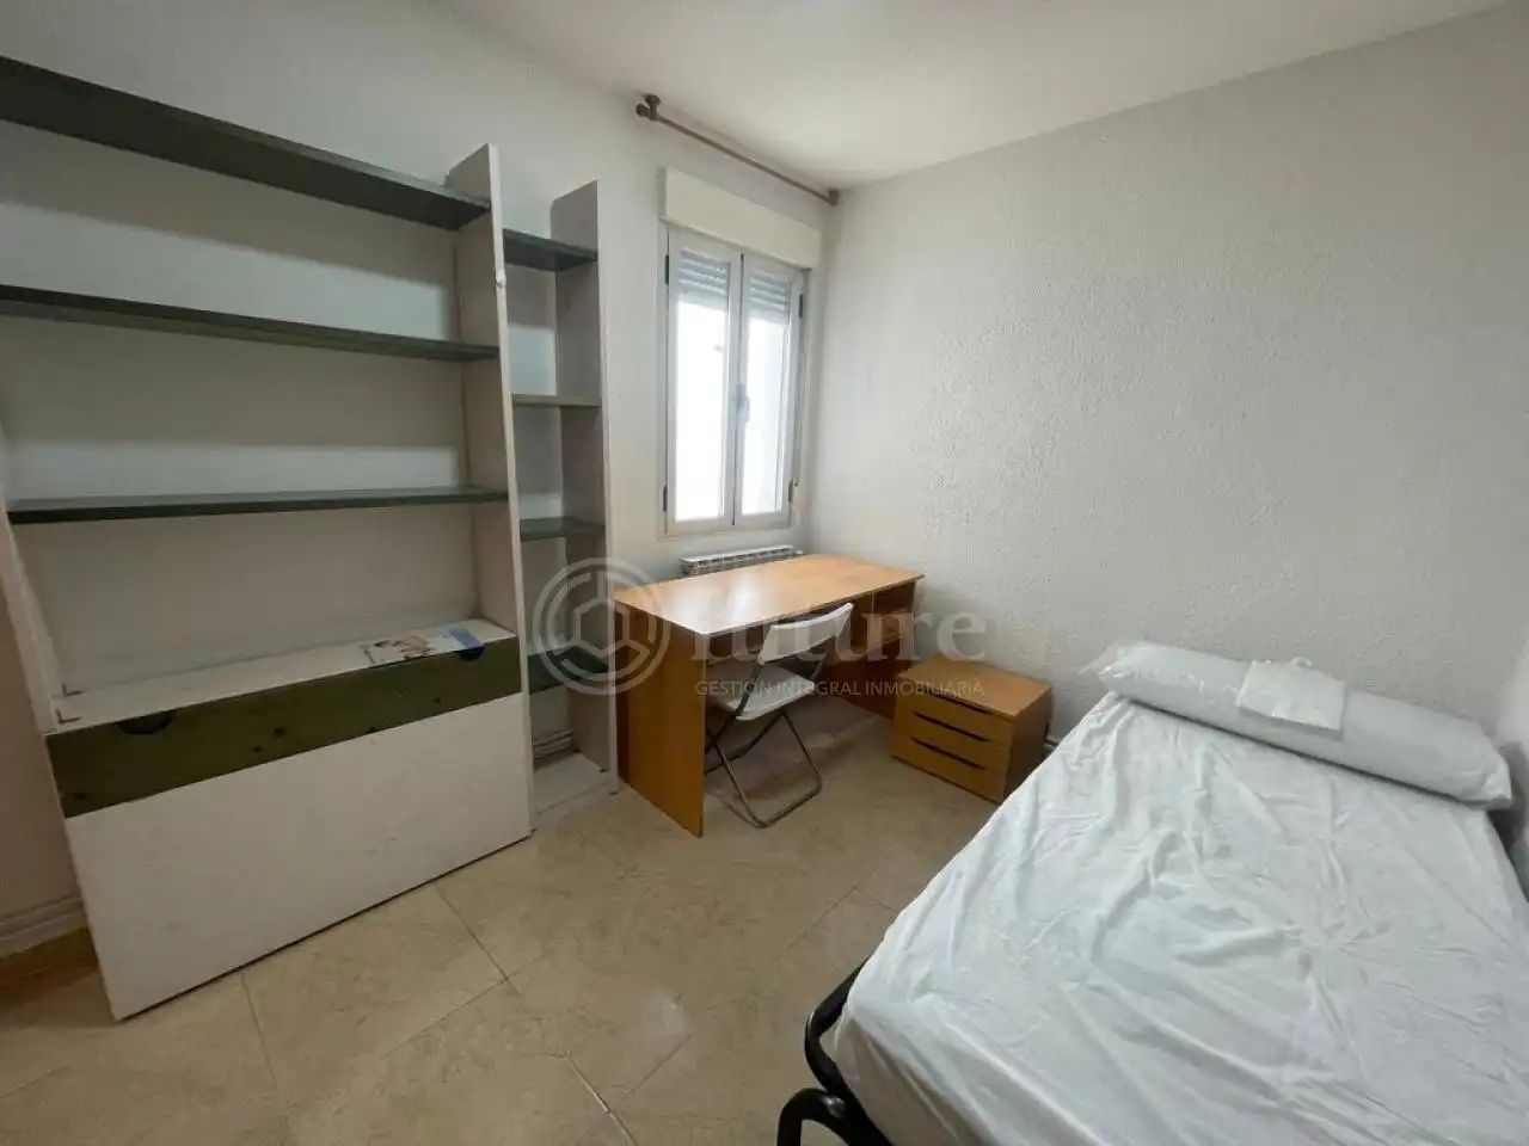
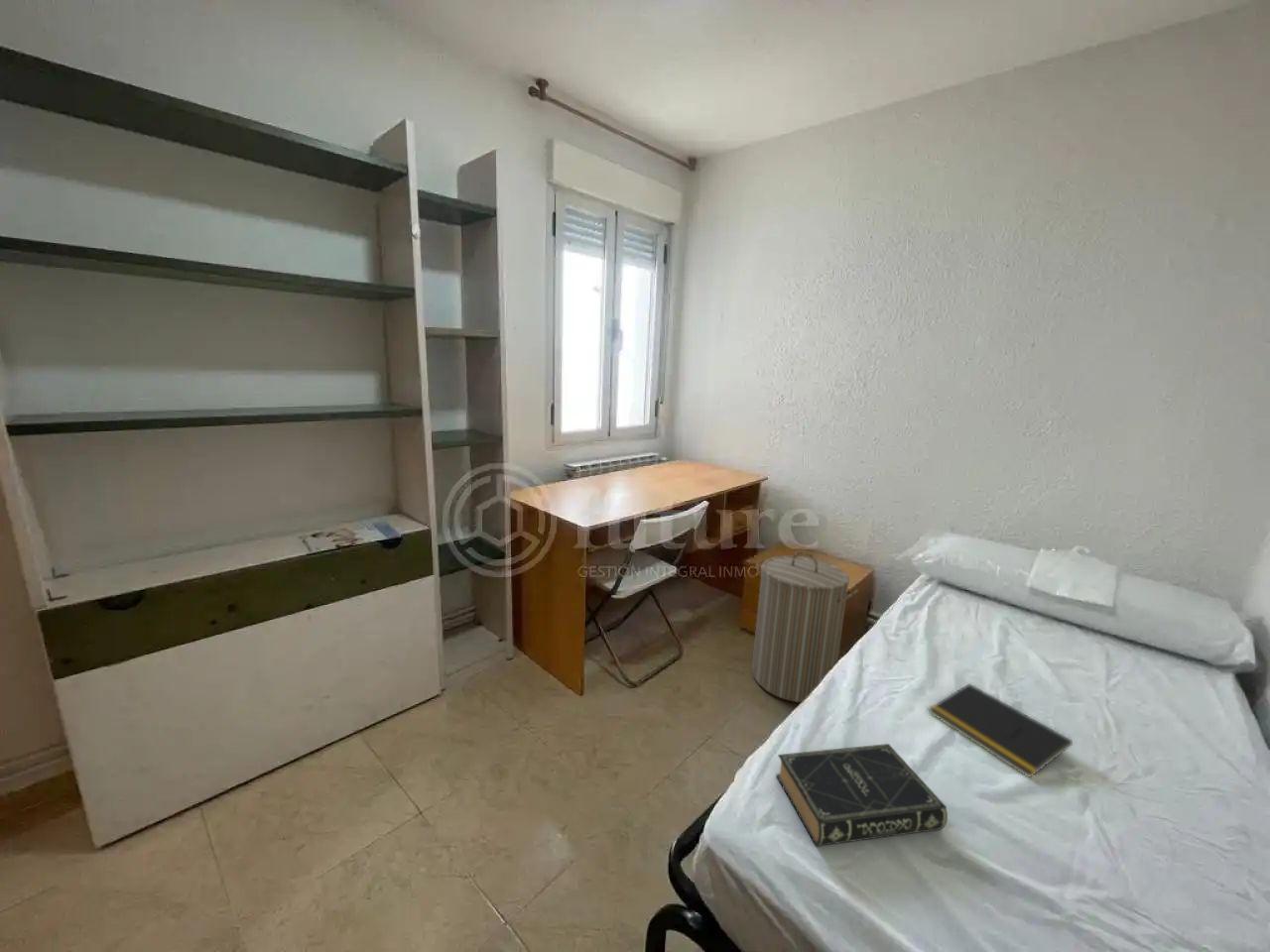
+ notepad [927,682,1074,778]
+ book [775,743,949,847]
+ laundry hamper [751,550,859,703]
